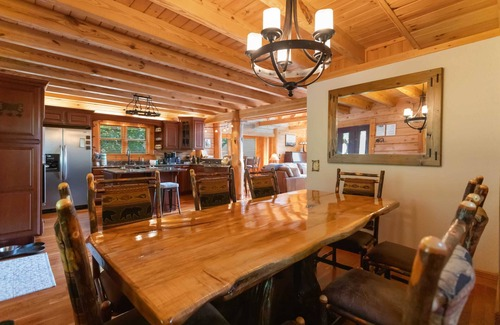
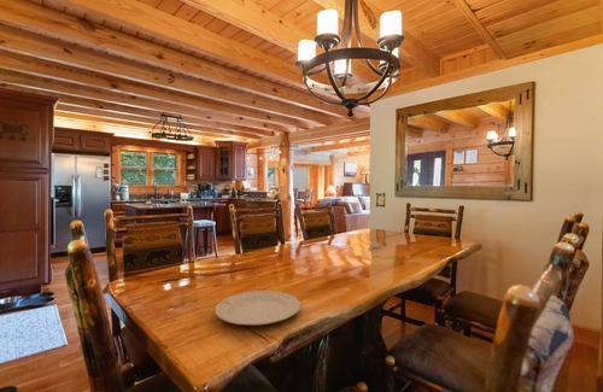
+ chinaware [215,289,302,327]
